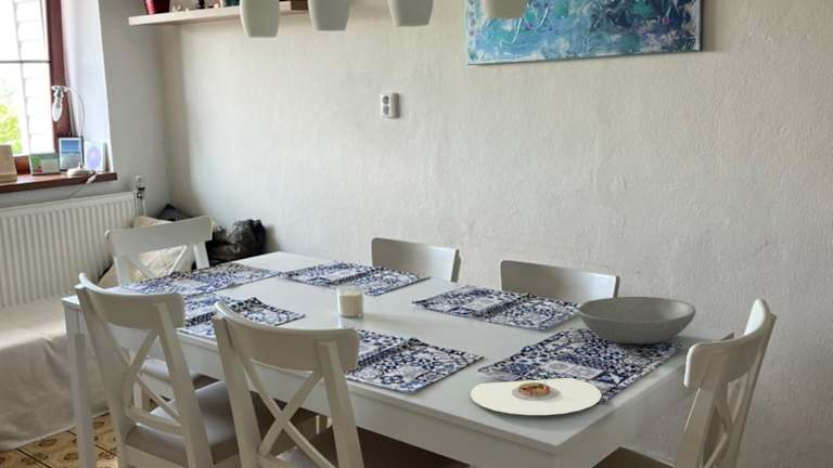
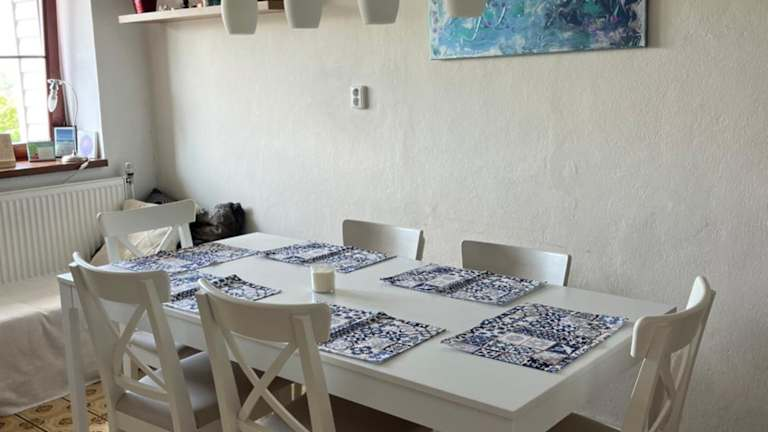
- bowl [576,296,696,344]
- plate [470,377,602,416]
